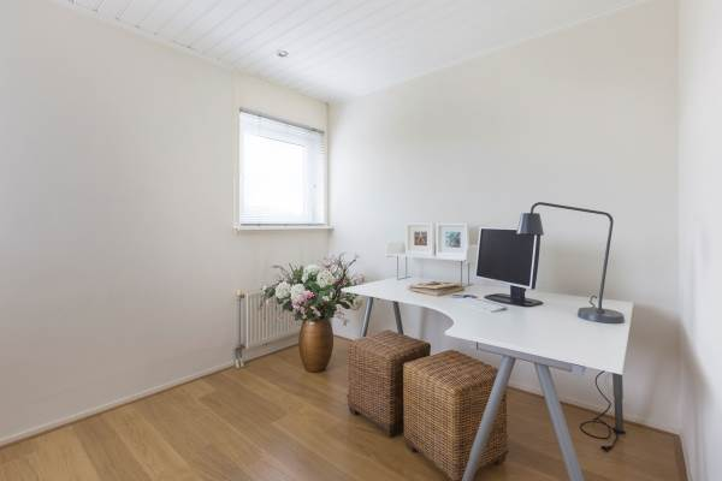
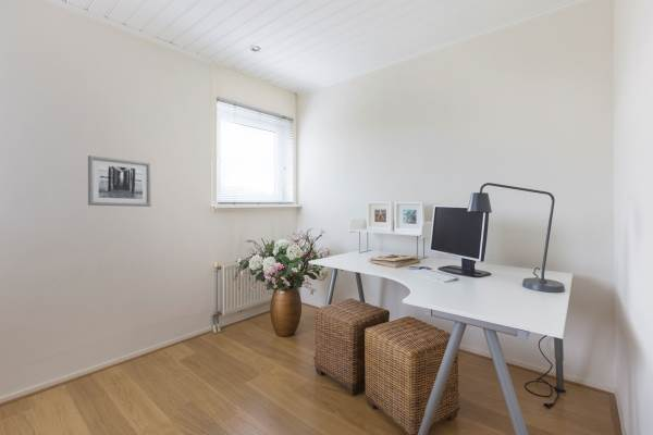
+ wall art [87,154,152,208]
